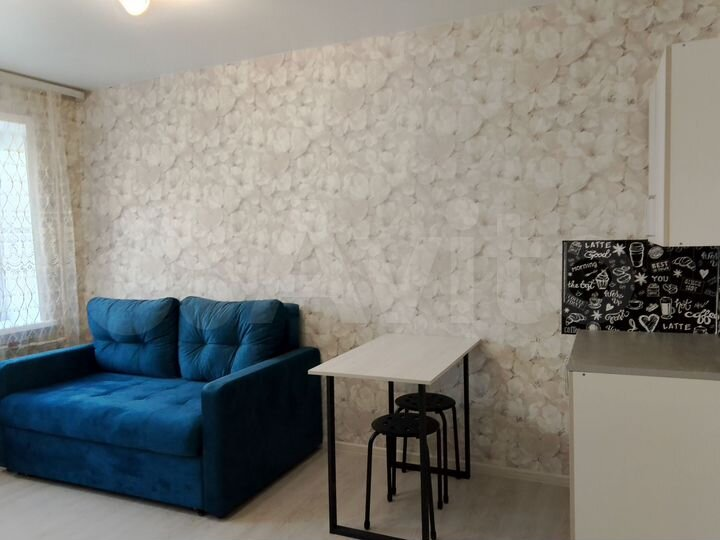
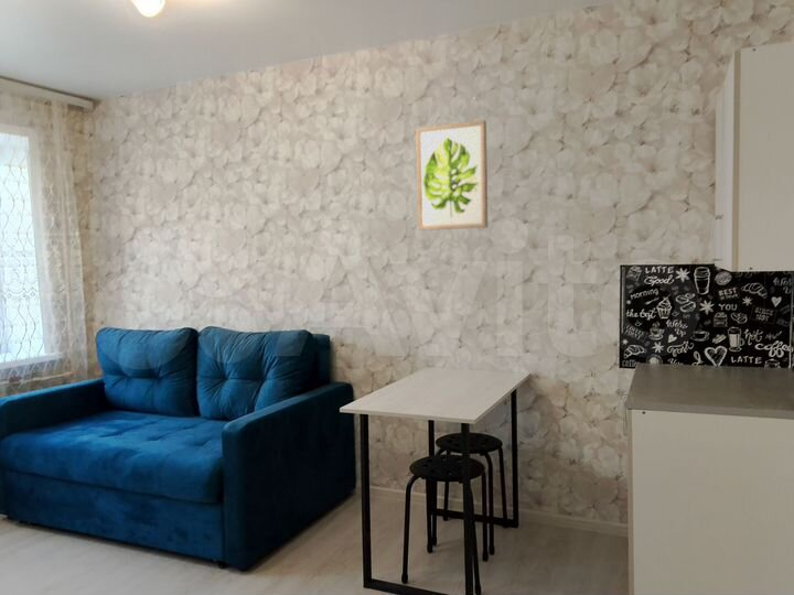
+ wall art [415,119,489,231]
